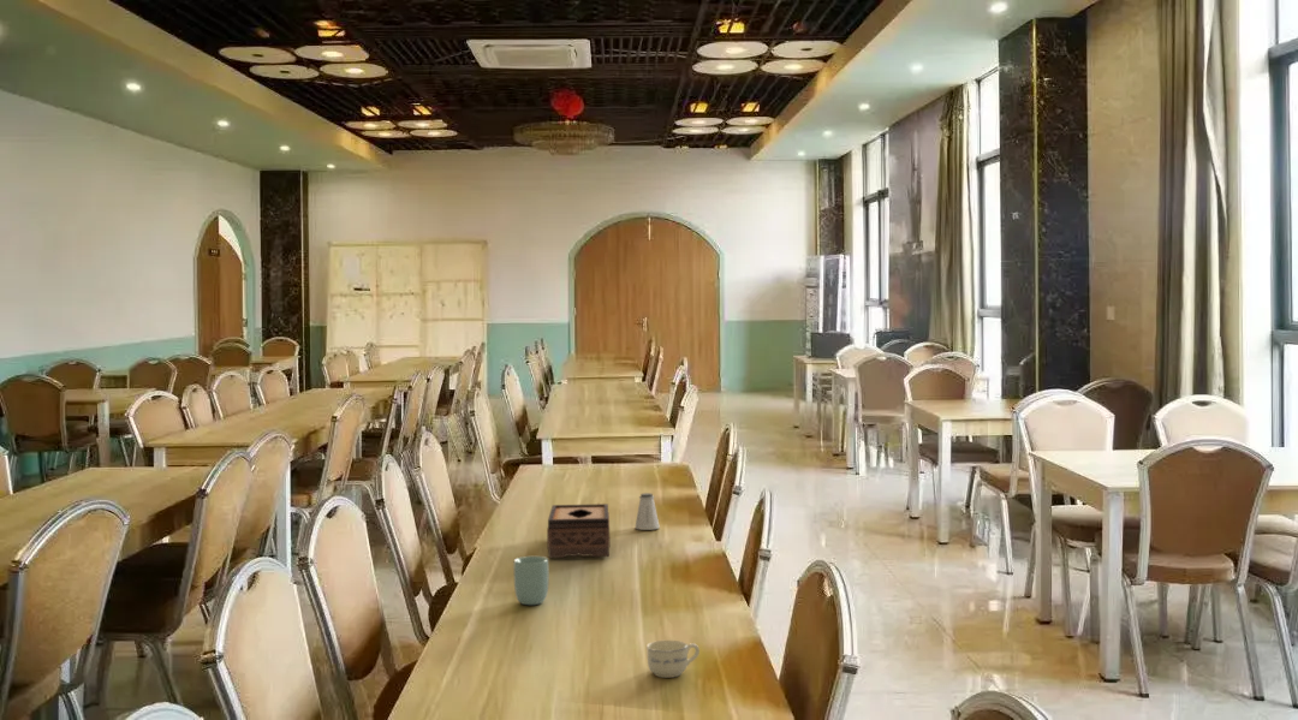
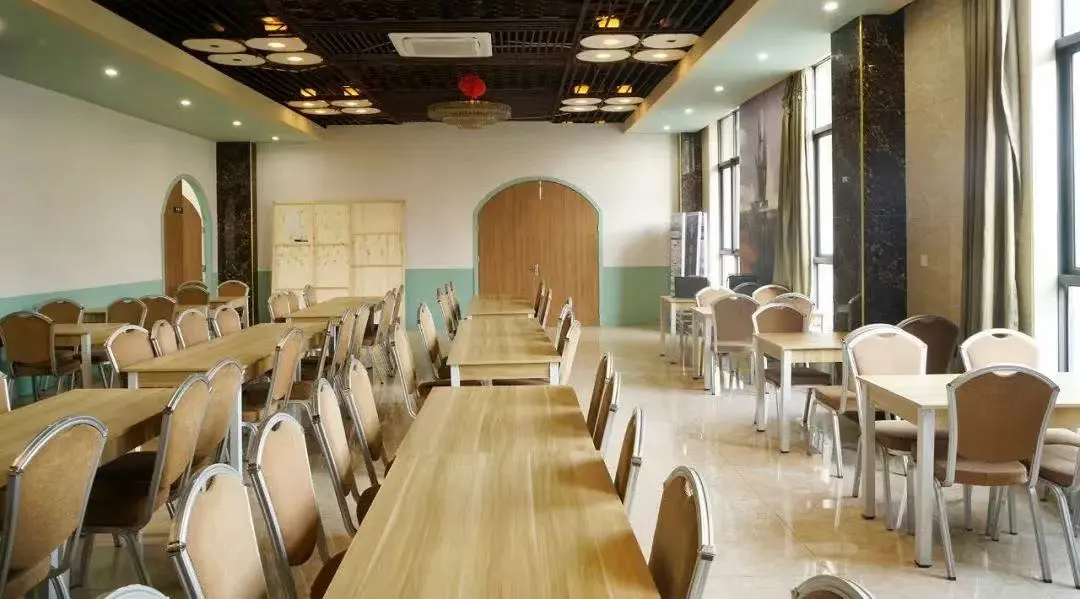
- saltshaker [633,492,661,531]
- cup [513,555,549,606]
- cup [645,639,701,679]
- tissue box [546,502,611,559]
